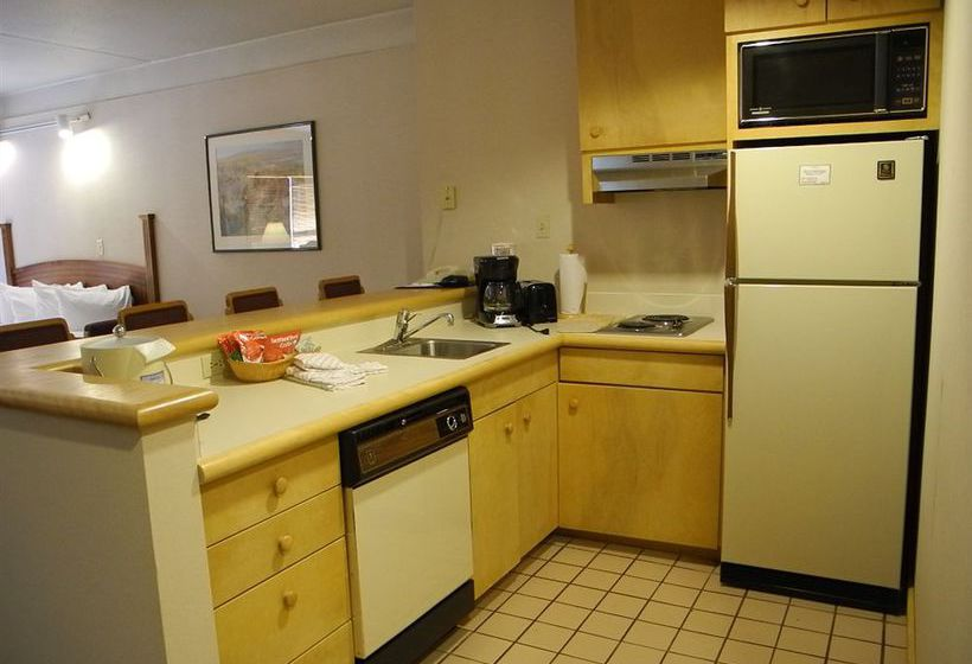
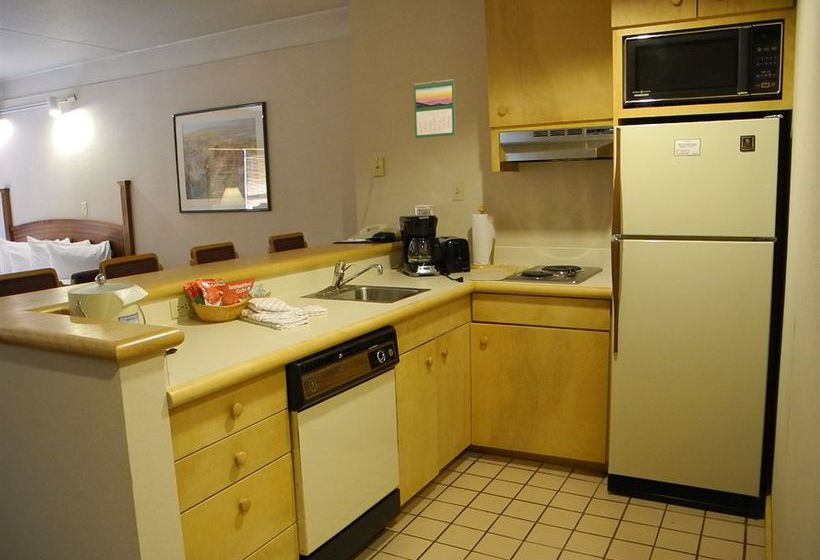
+ calendar [413,78,456,139]
